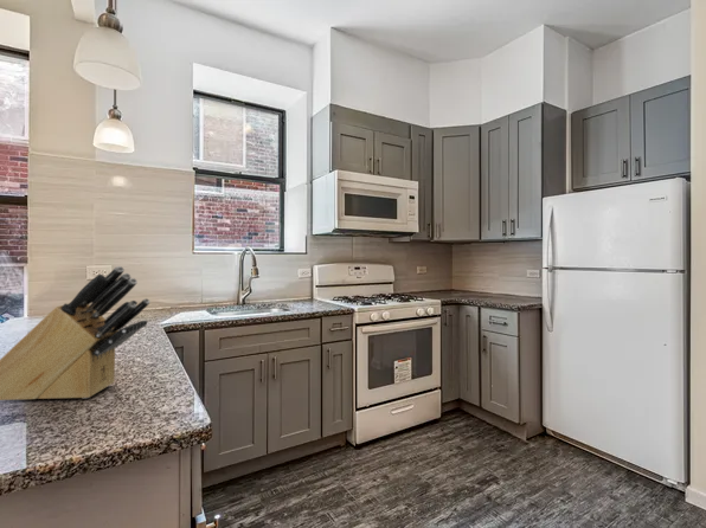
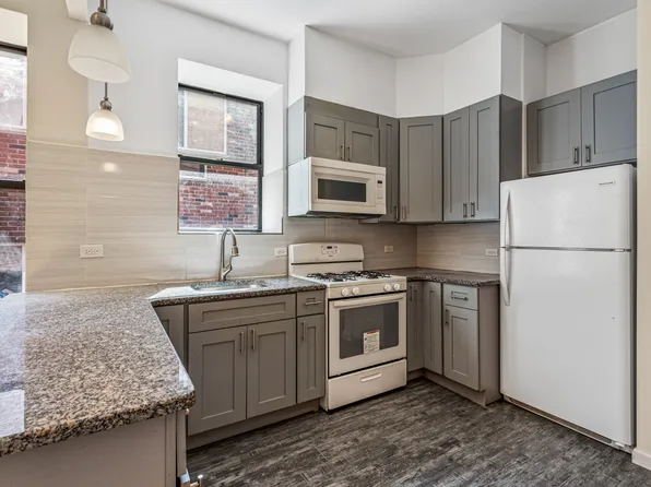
- knife block [0,265,152,401]
